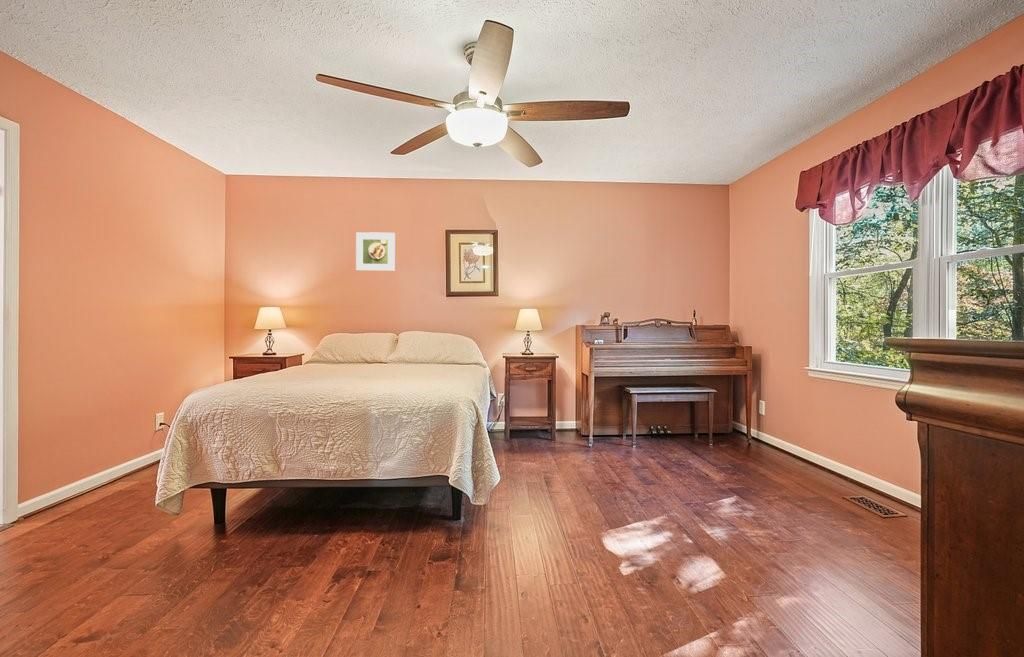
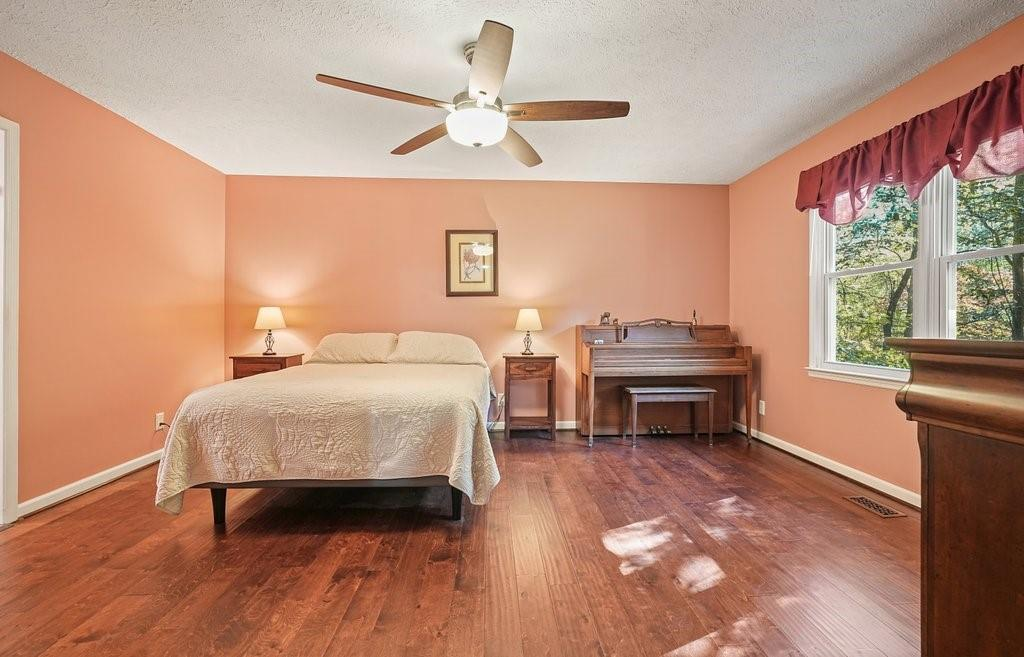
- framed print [355,231,396,272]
